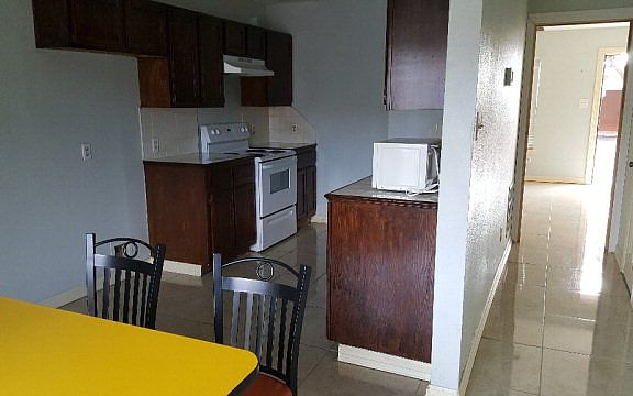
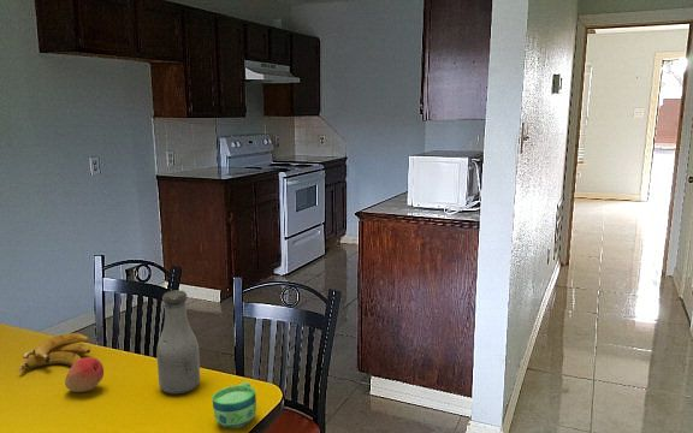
+ cup [212,381,257,429]
+ banana [18,332,91,373]
+ bottle [155,289,201,396]
+ fruit [64,356,105,393]
